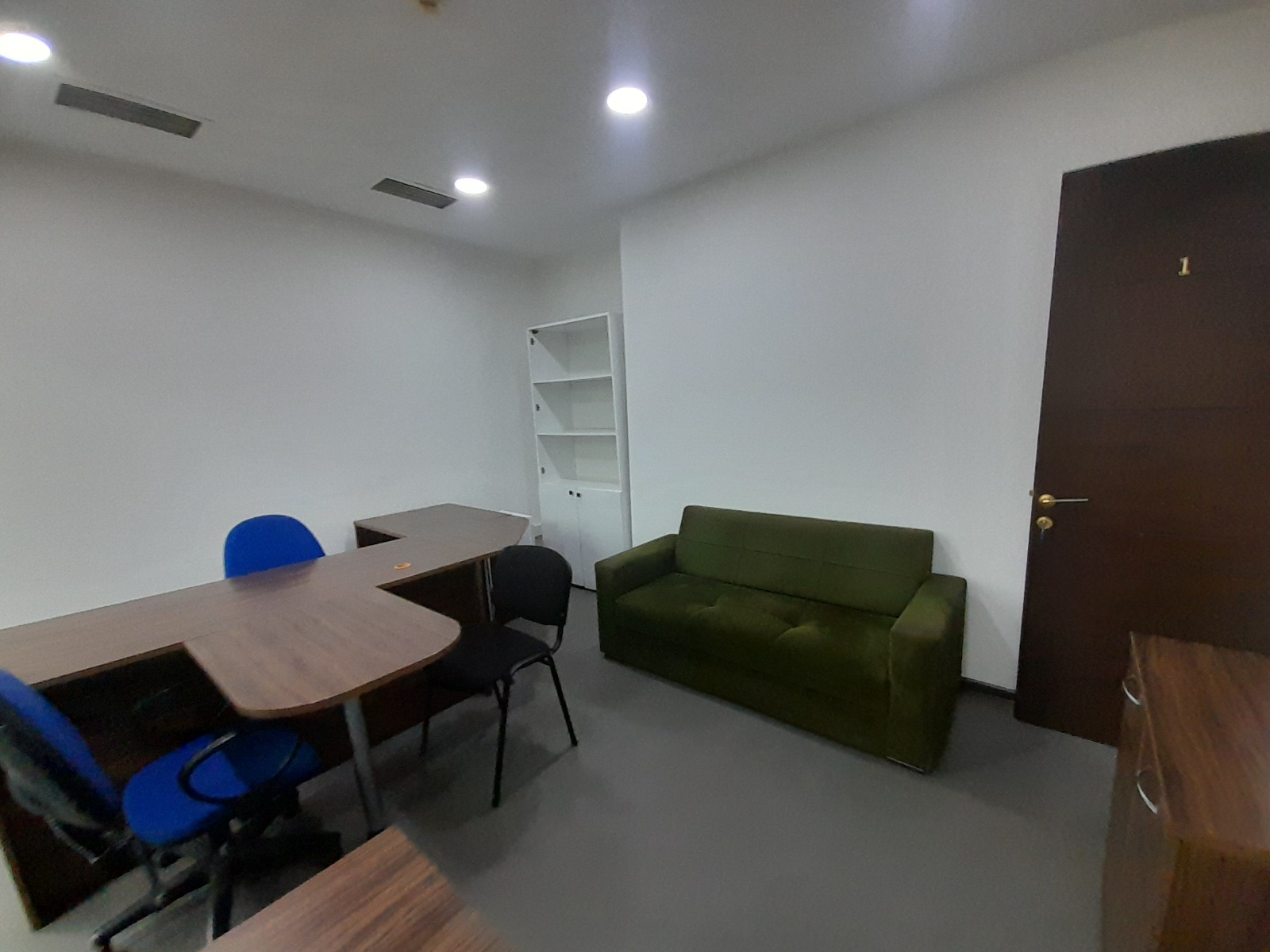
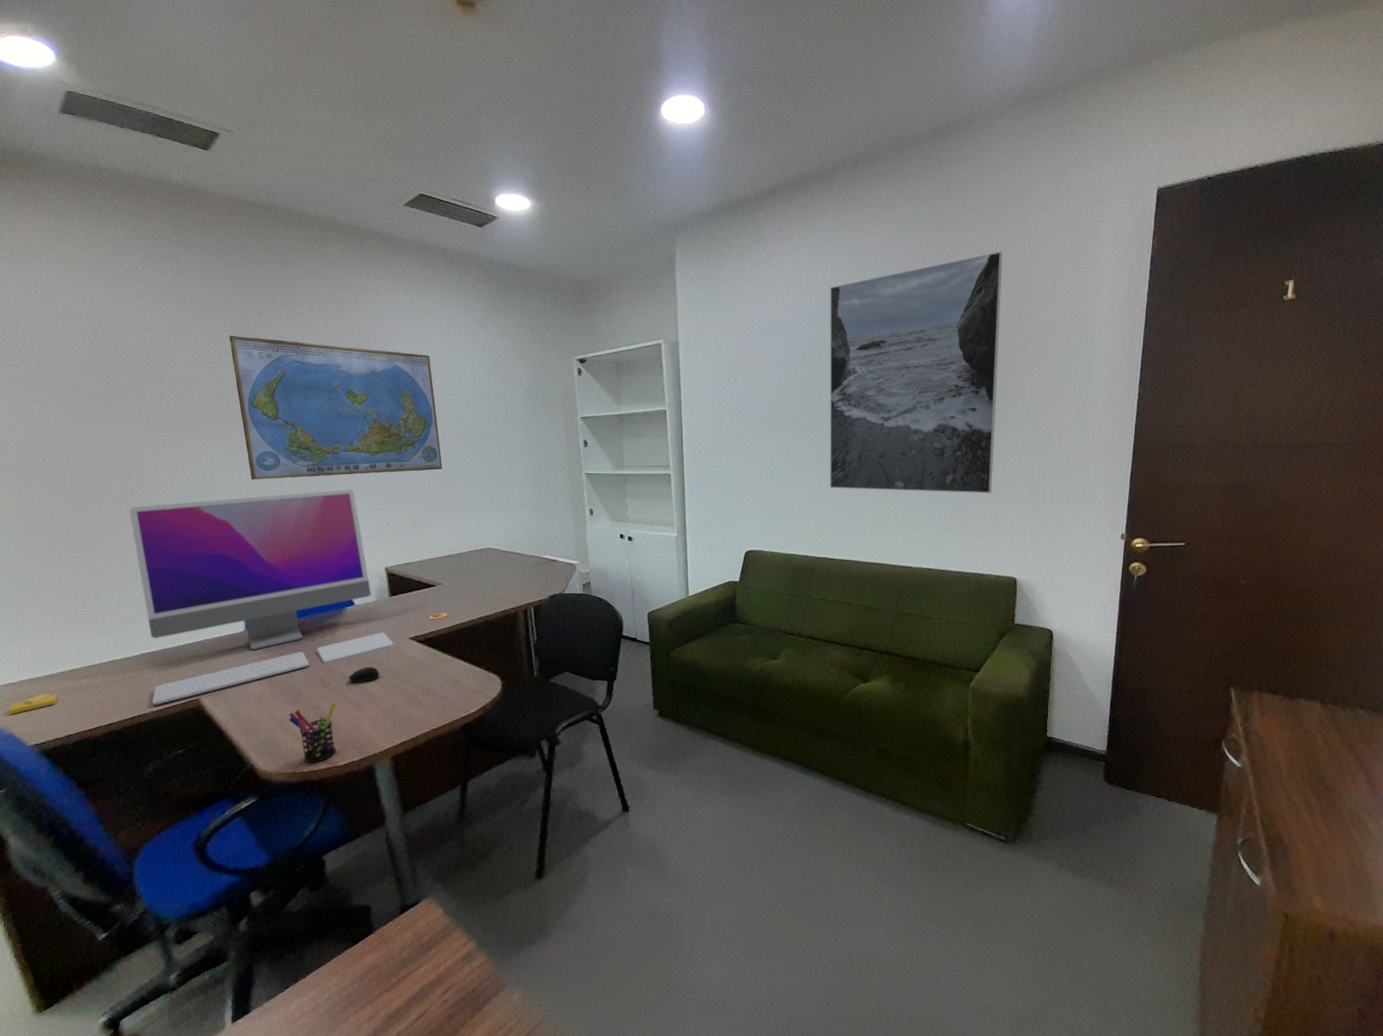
+ computer monitor [128,489,394,705]
+ world map [229,335,442,481]
+ sticky notes [8,693,59,716]
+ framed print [829,250,1003,494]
+ pen holder [287,702,336,763]
+ computer mouse [347,666,380,683]
